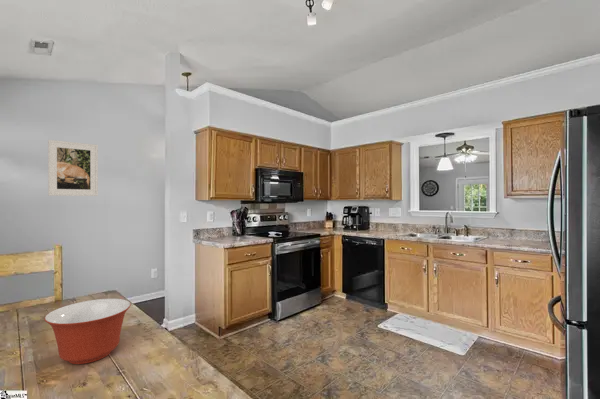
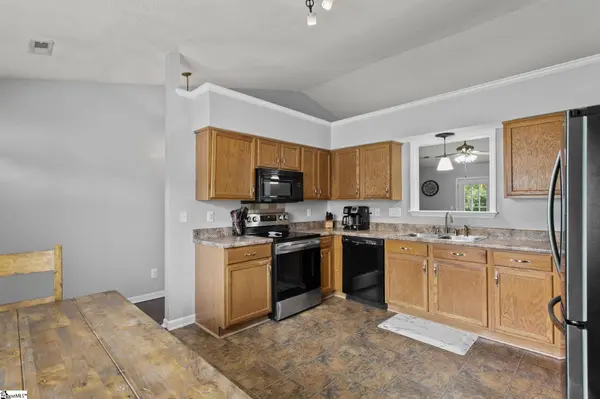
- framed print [47,139,99,197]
- mixing bowl [43,298,132,365]
